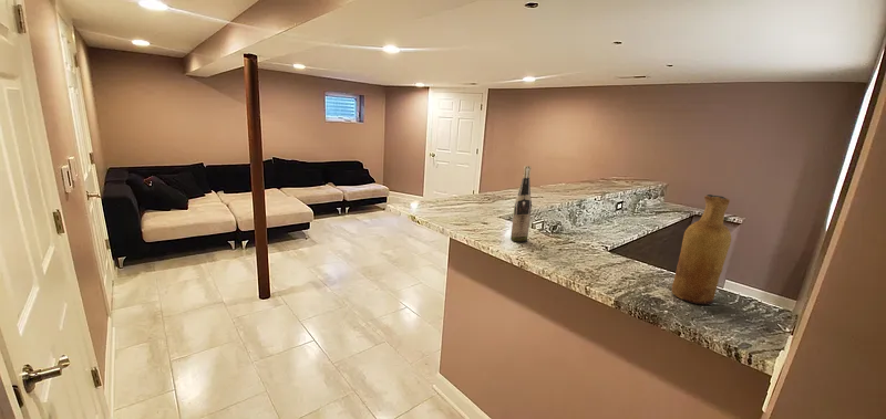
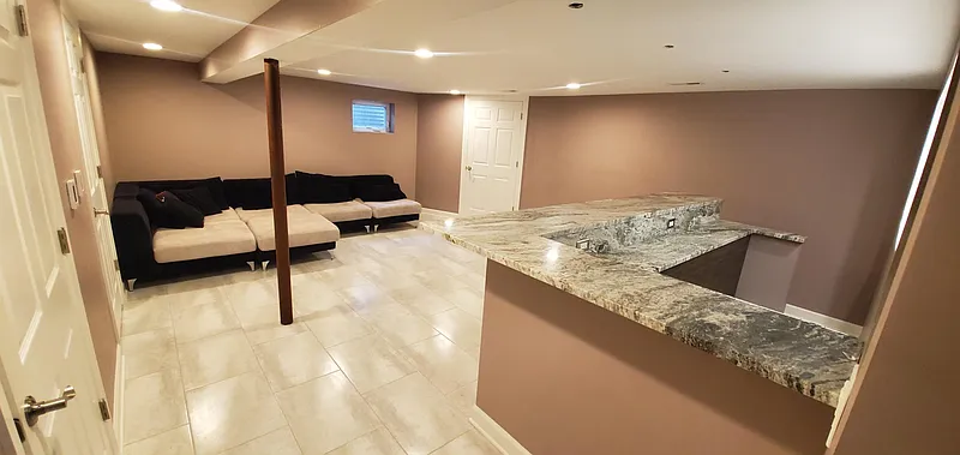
- wine bottle [509,165,533,243]
- vase [670,193,732,306]
